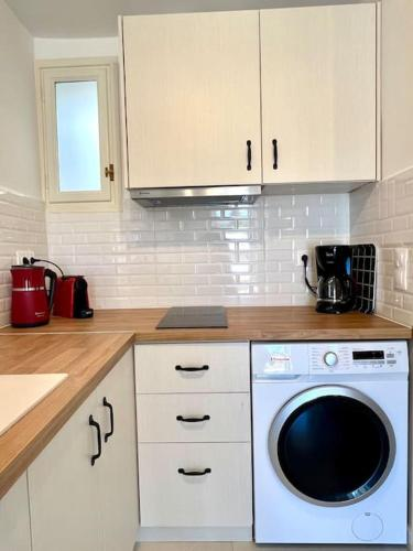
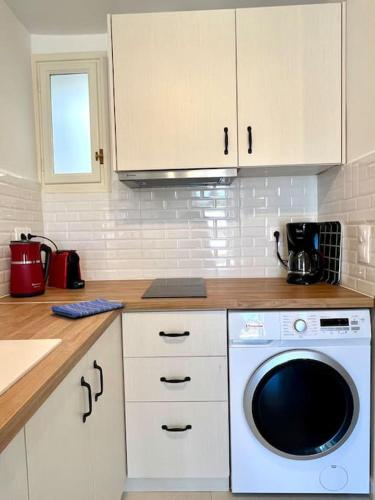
+ dish towel [50,297,126,318]
